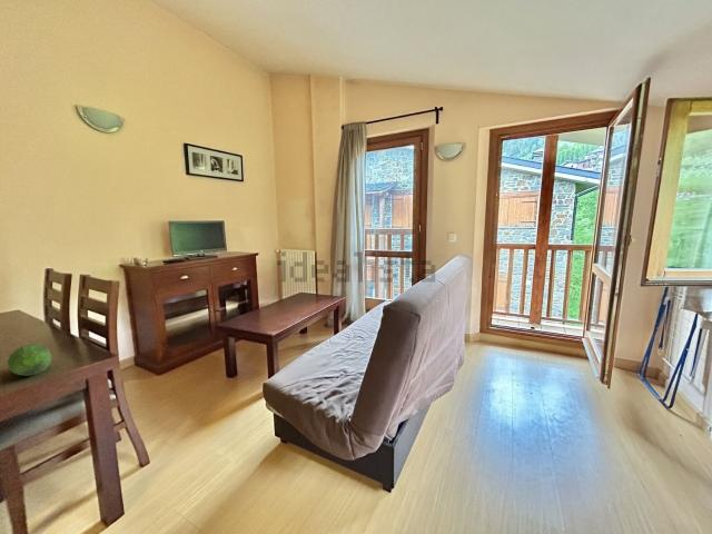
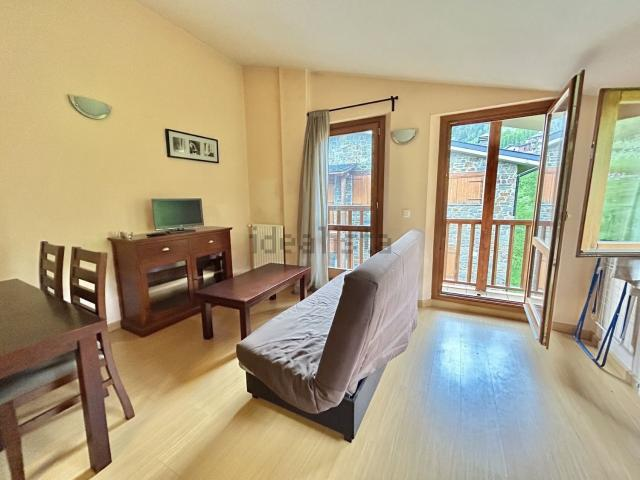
- fruit [7,344,52,377]
